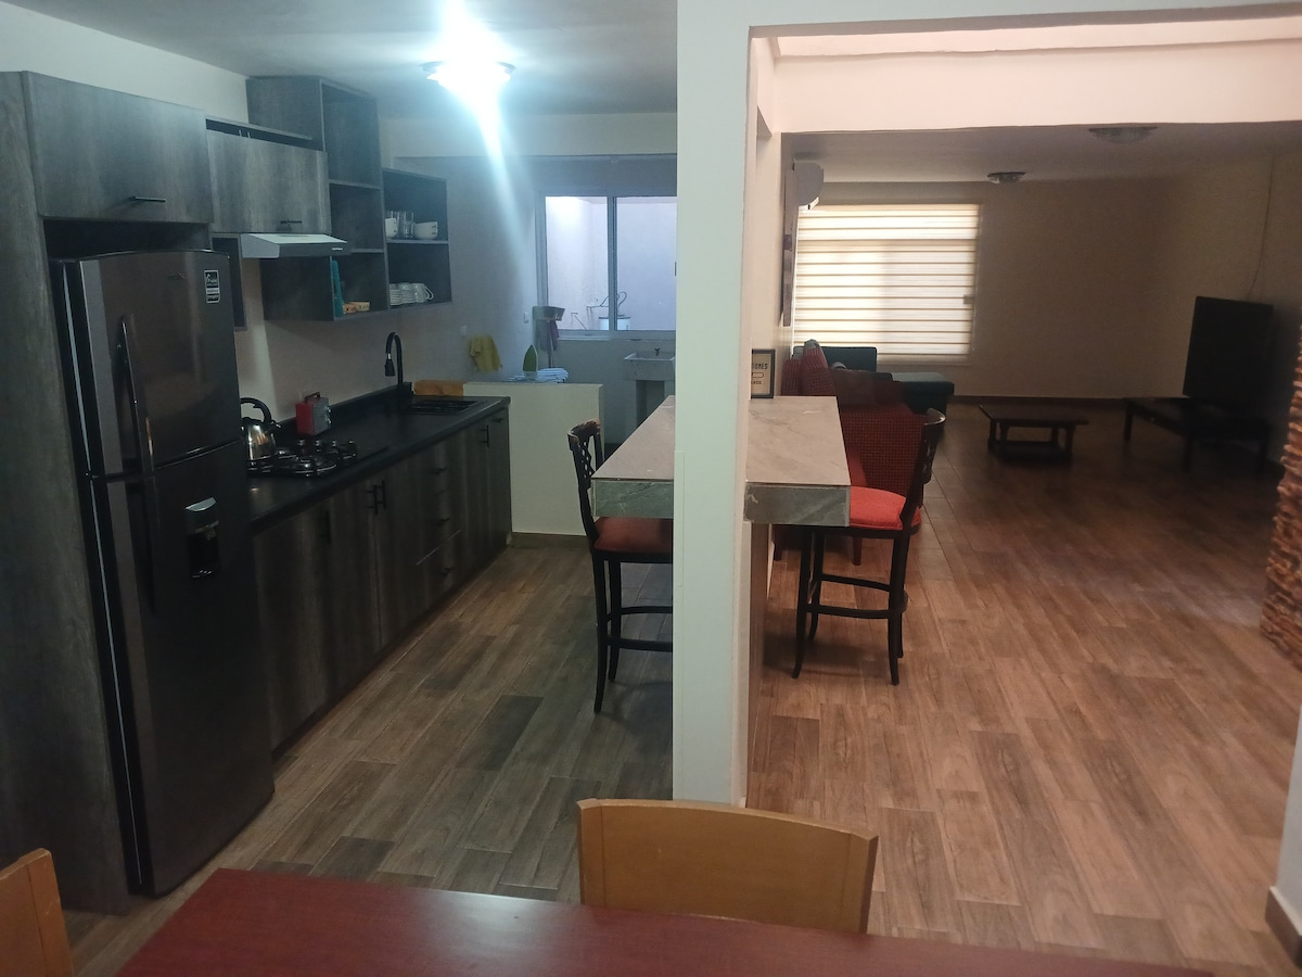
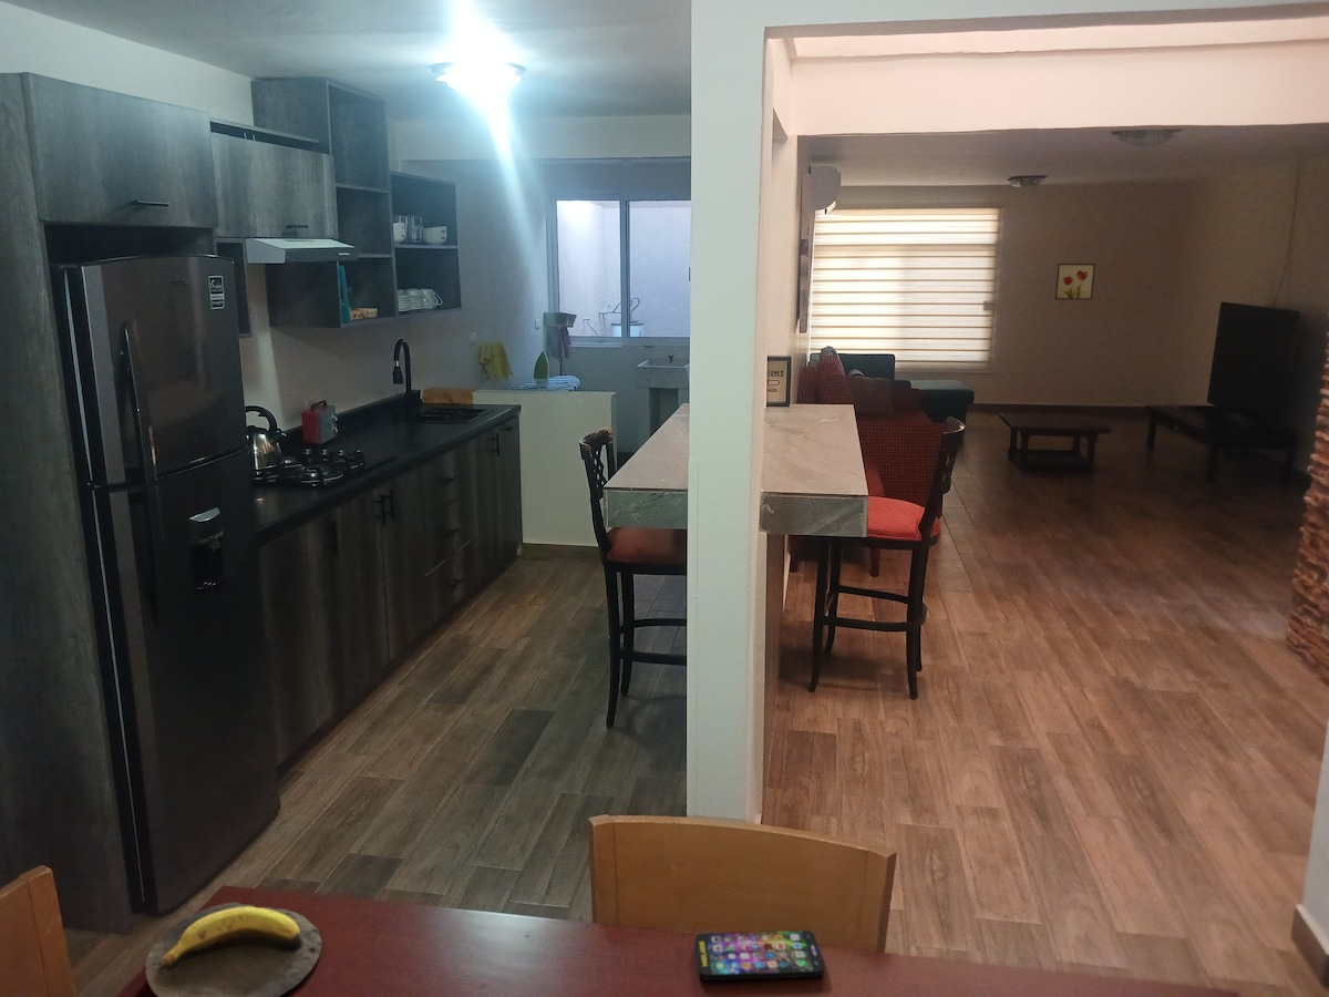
+ wall art [1054,263,1096,301]
+ smartphone [693,929,825,981]
+ banana [145,902,322,997]
